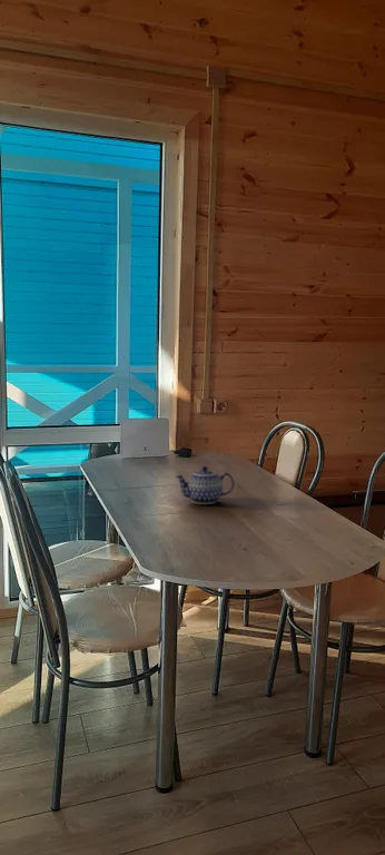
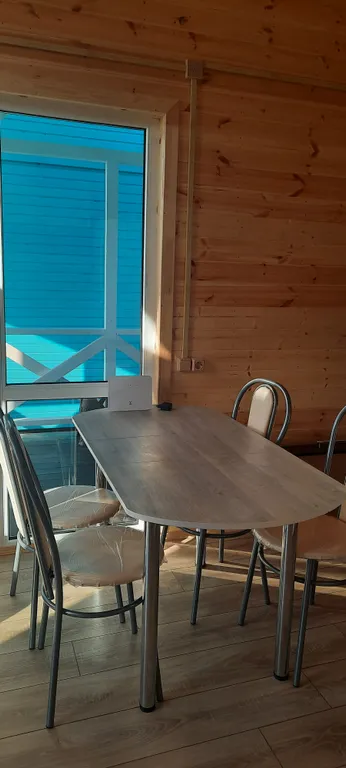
- teapot [175,465,235,505]
